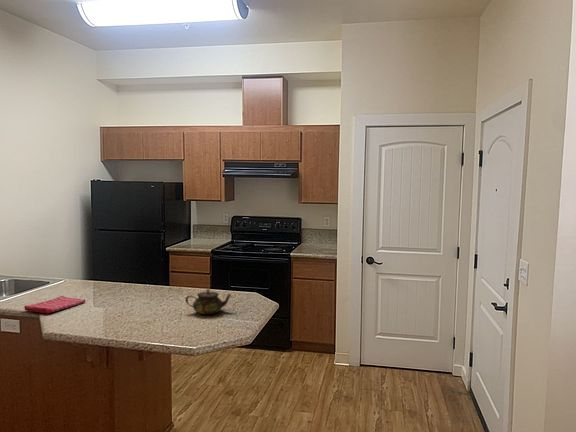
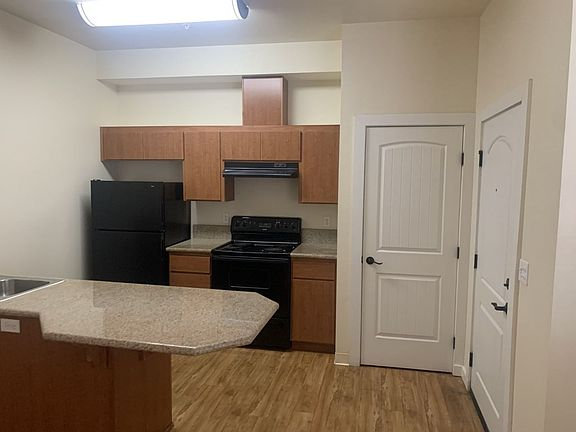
- dish towel [23,295,87,314]
- teapot [184,288,232,316]
